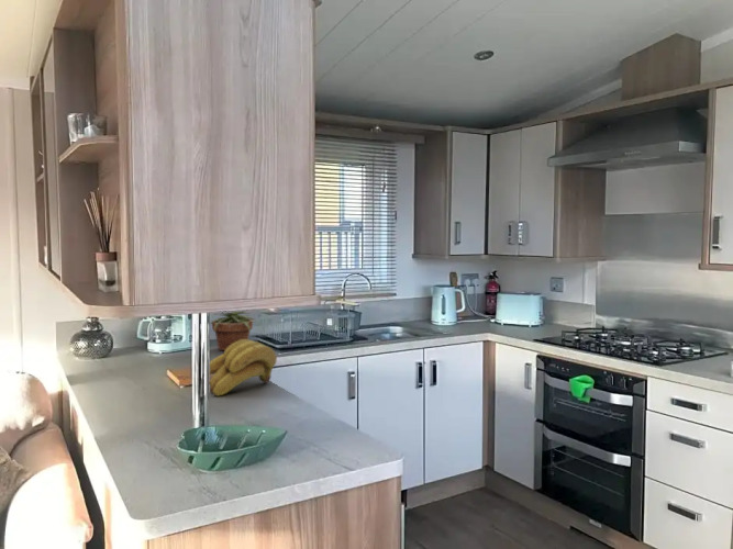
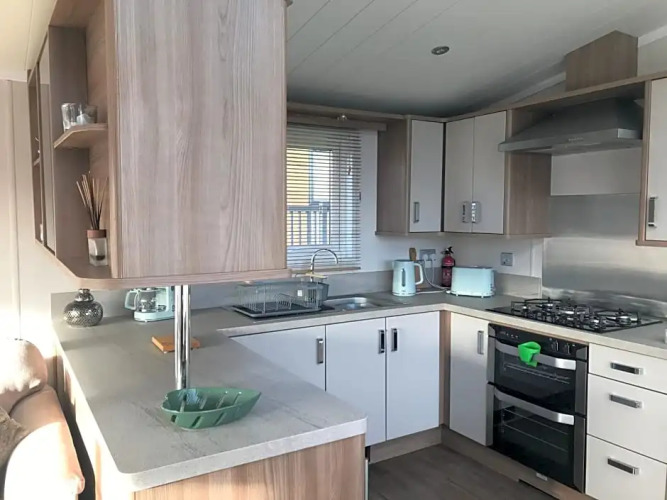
- potted plant [209,311,257,351]
- banana bunch [209,338,278,397]
